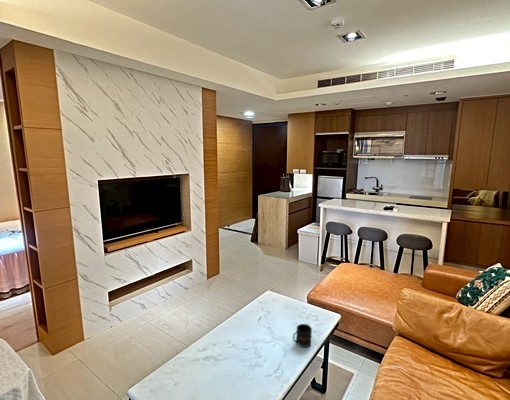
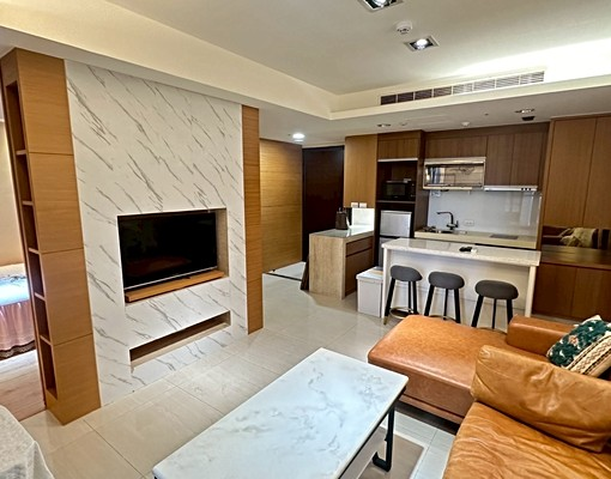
- mug [292,323,313,348]
